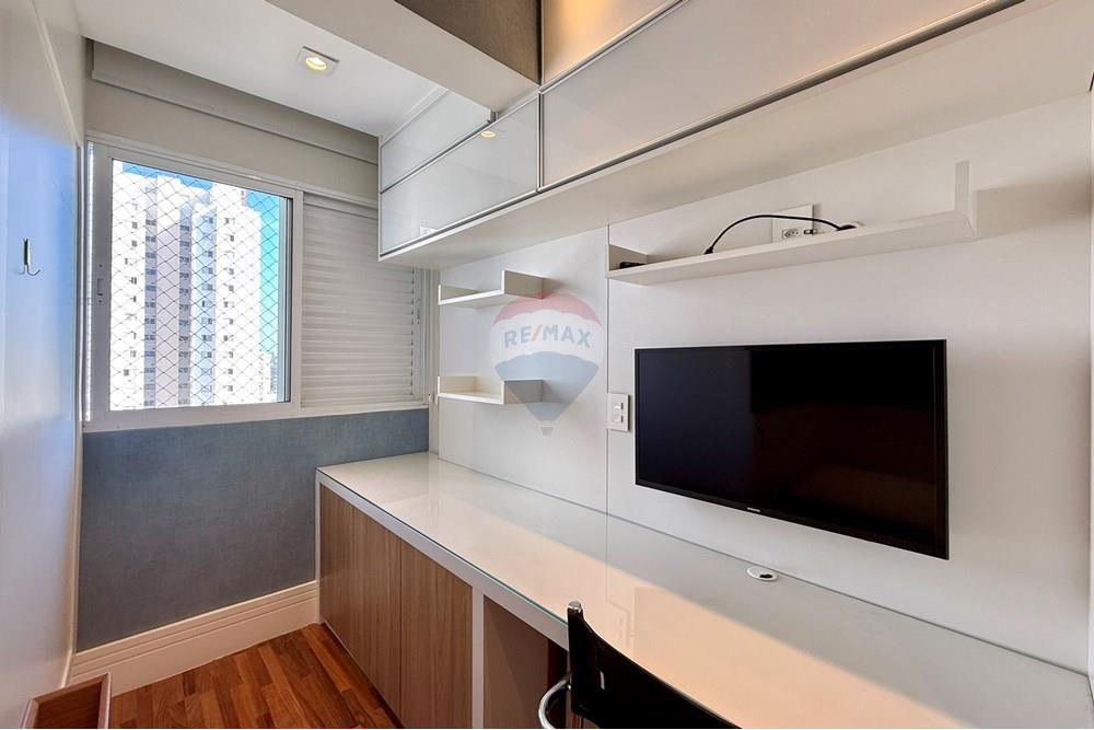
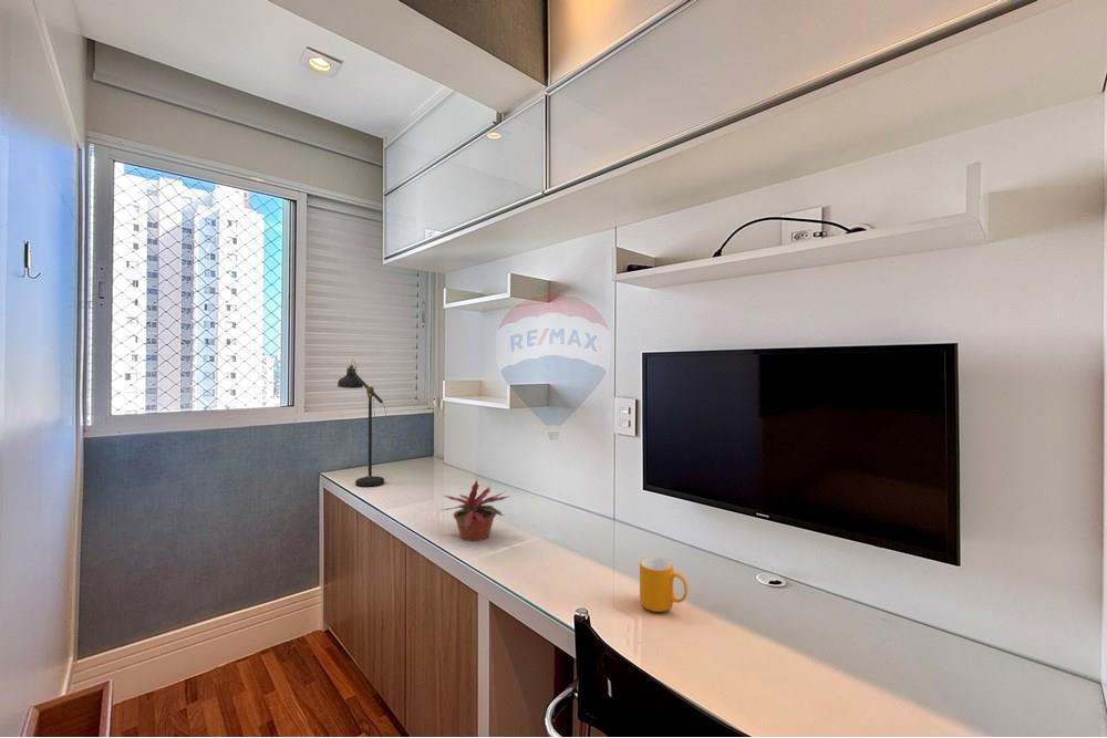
+ mug [639,557,689,613]
+ potted plant [442,479,511,542]
+ desk lamp [337,360,387,488]
